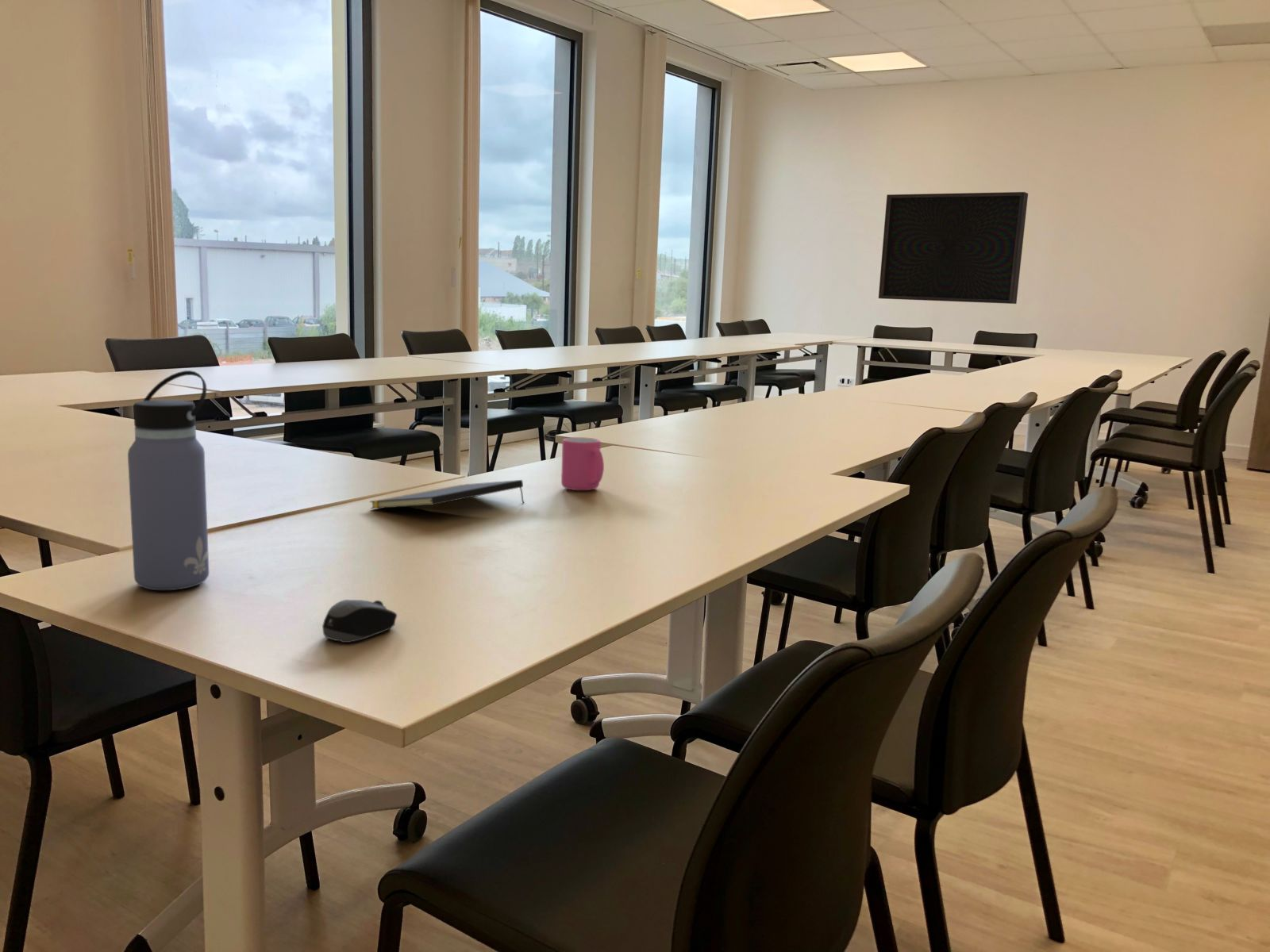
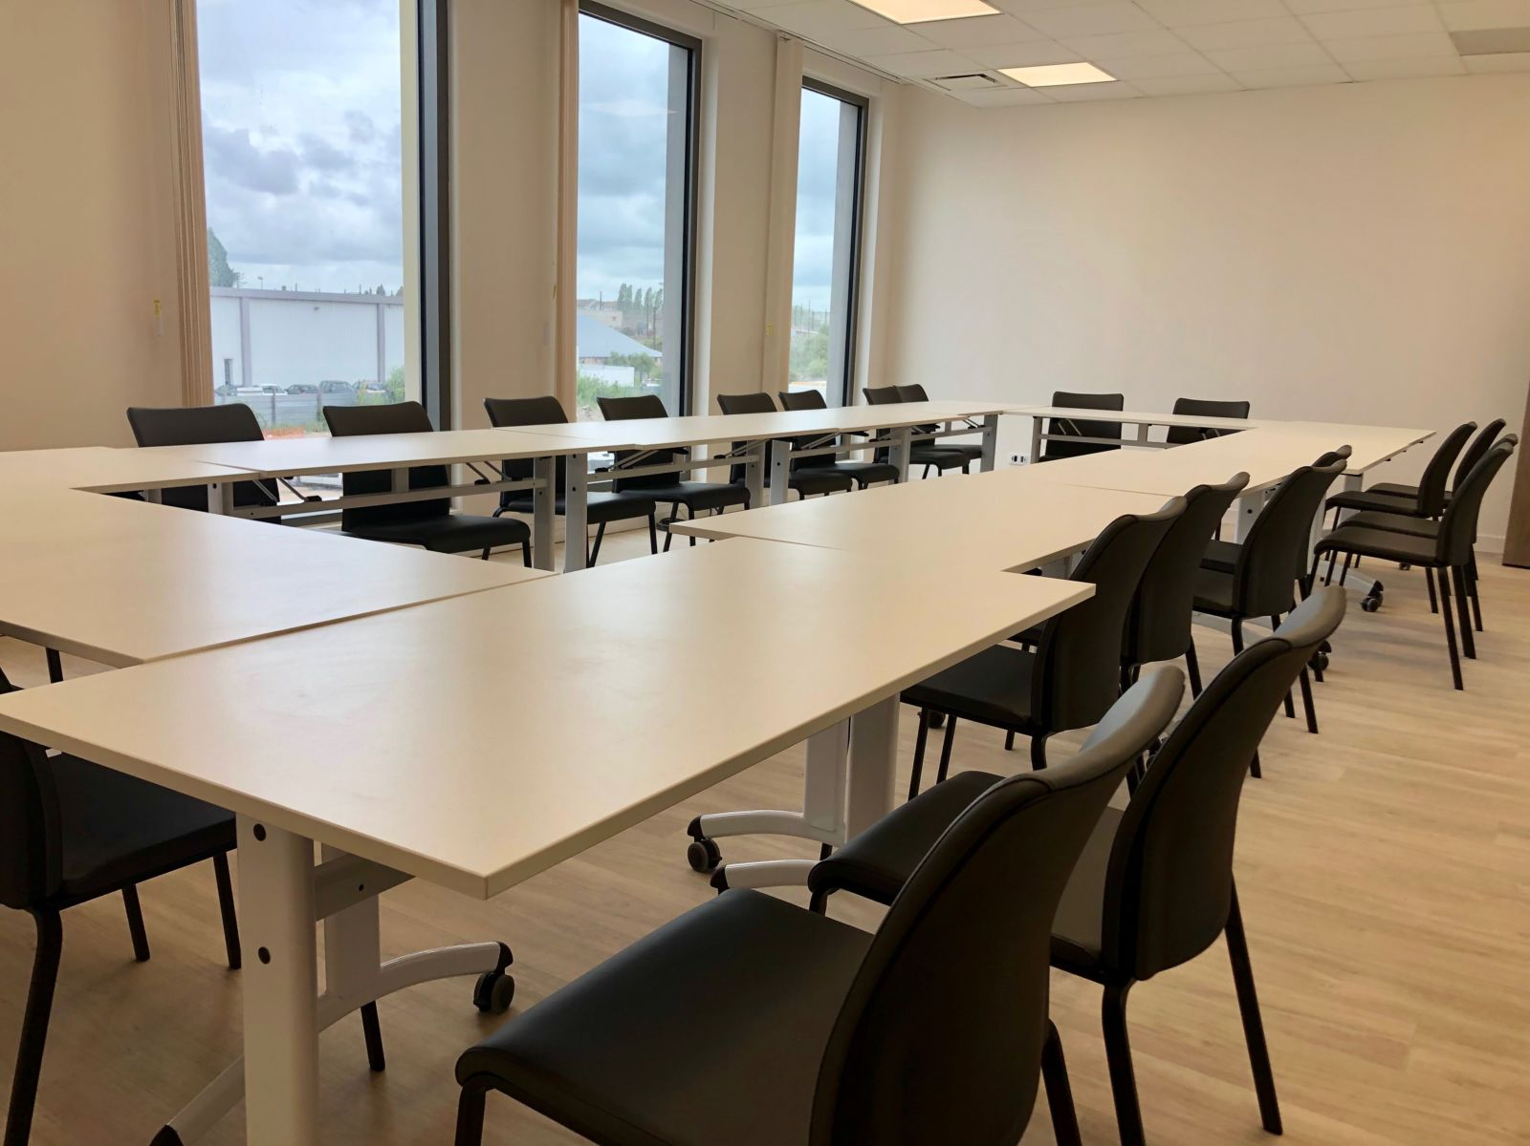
- television [878,191,1029,305]
- computer mouse [321,599,398,643]
- water bottle [127,370,210,591]
- mug [560,436,605,491]
- notepad [369,479,525,509]
